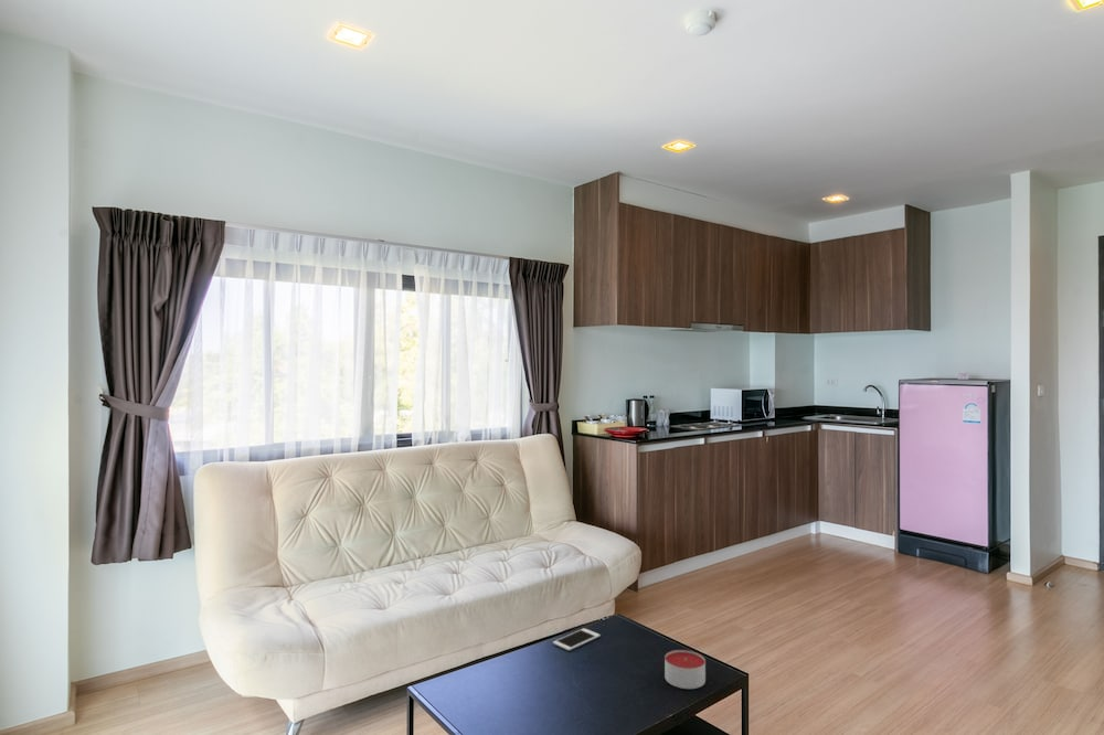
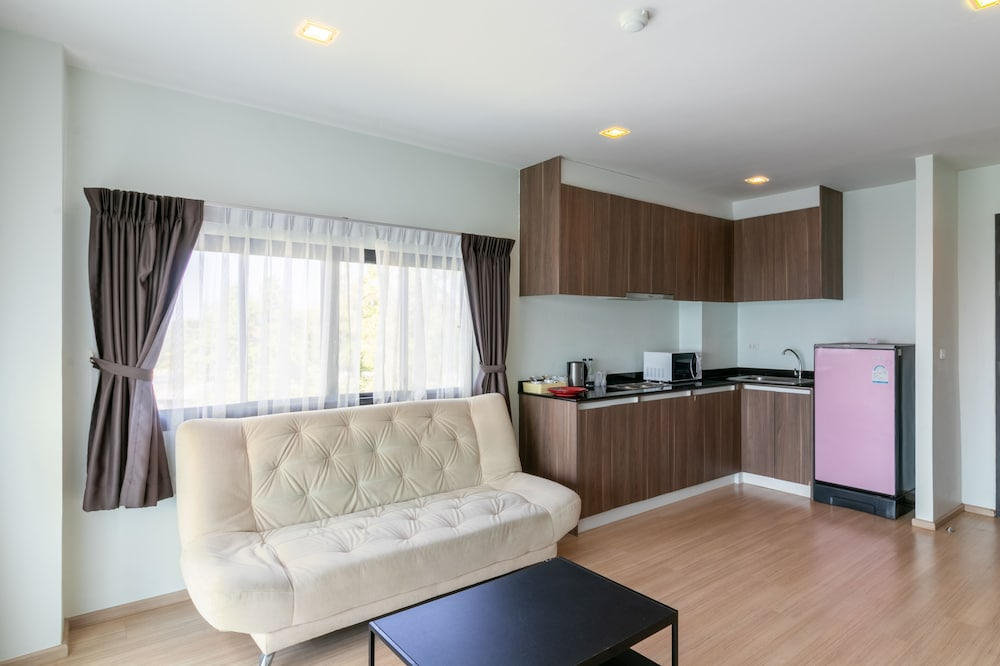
- candle [664,649,707,690]
- cell phone [552,627,602,651]
